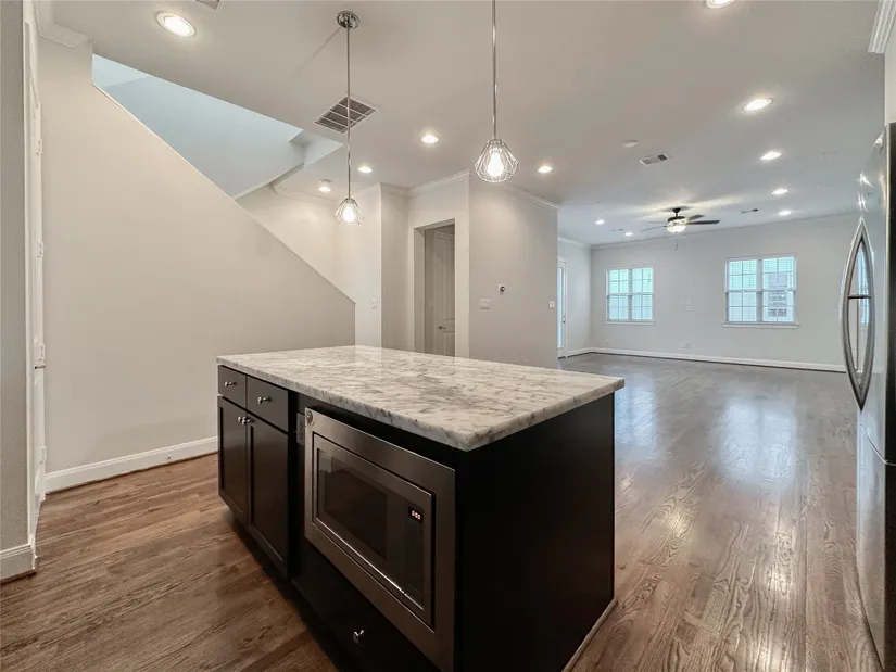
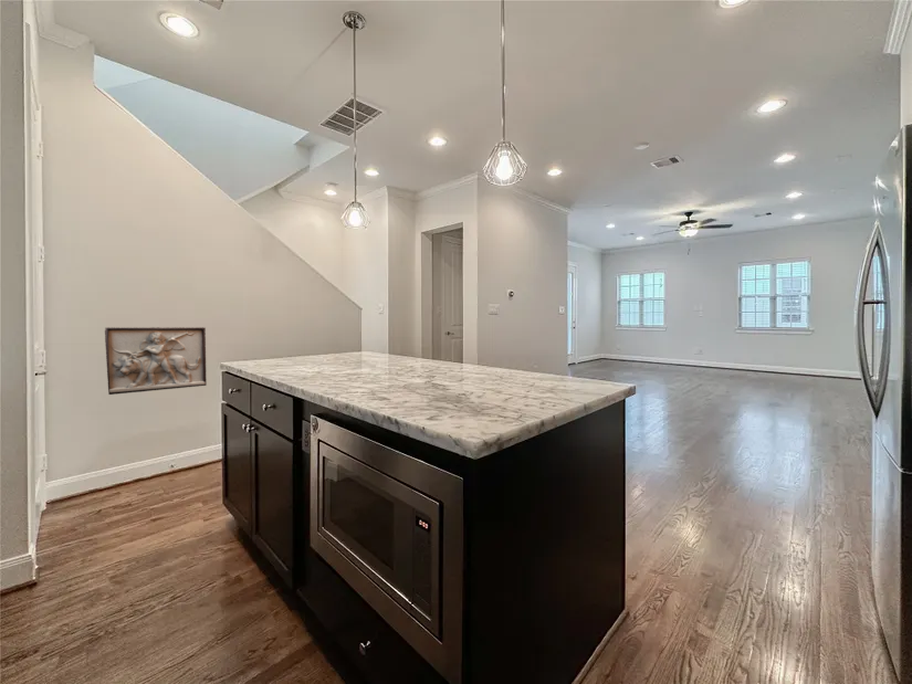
+ wall relief [104,326,208,396]
